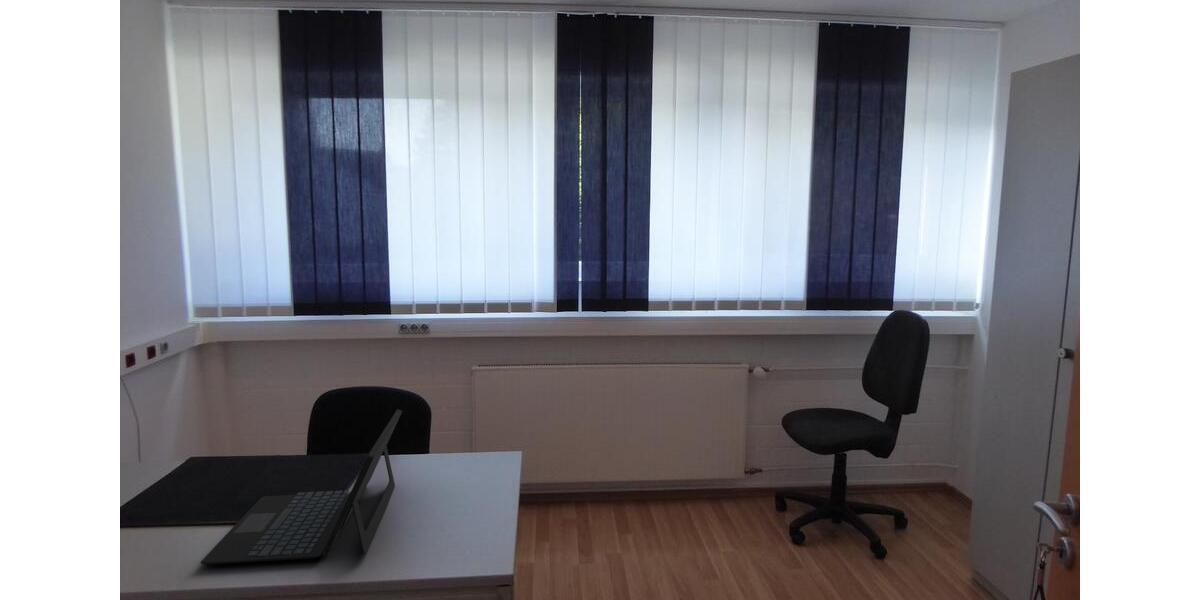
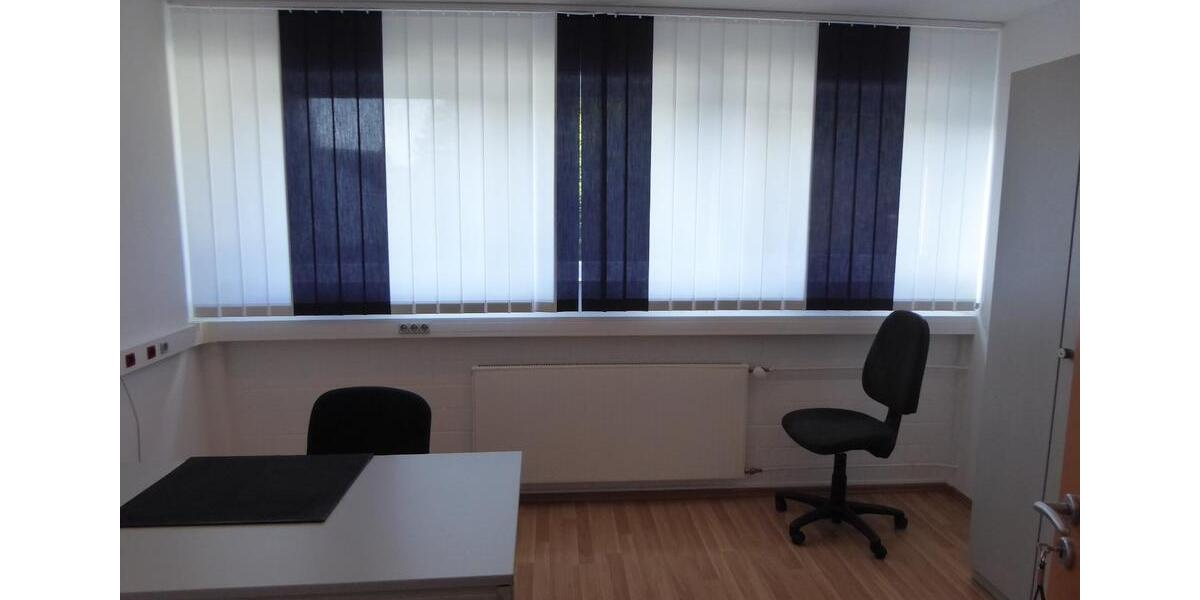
- laptop [200,408,403,566]
